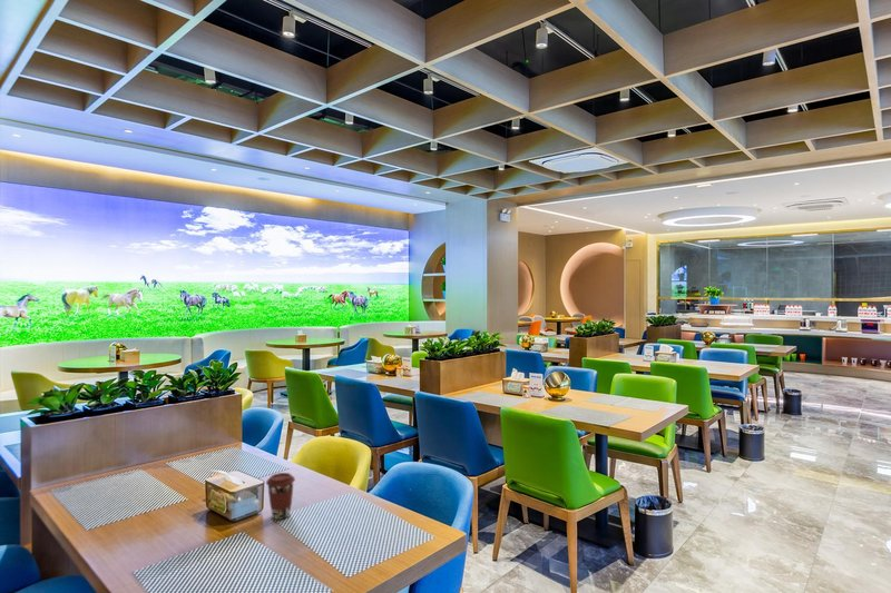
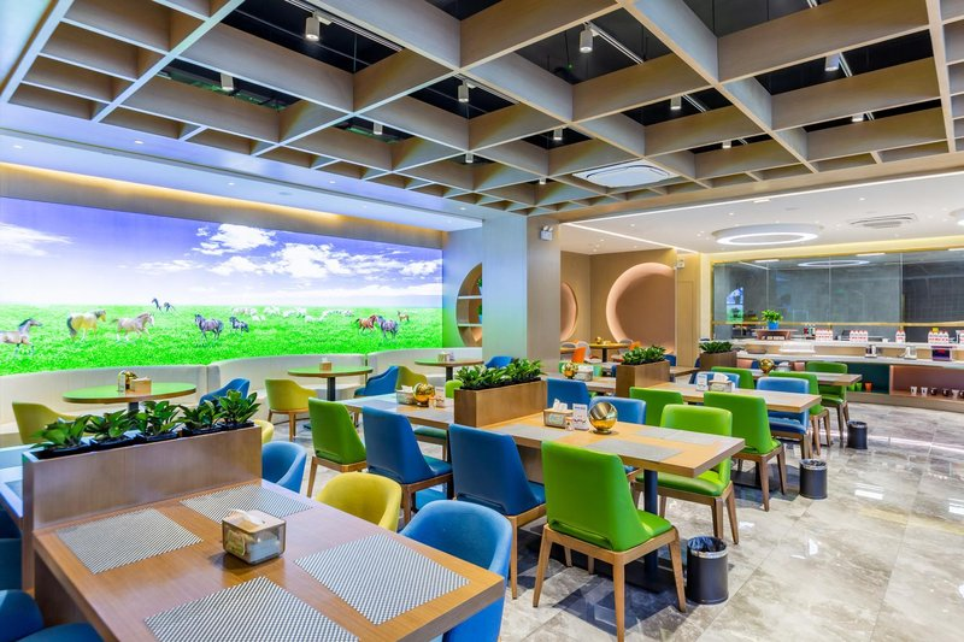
- coffee cup [265,472,296,521]
